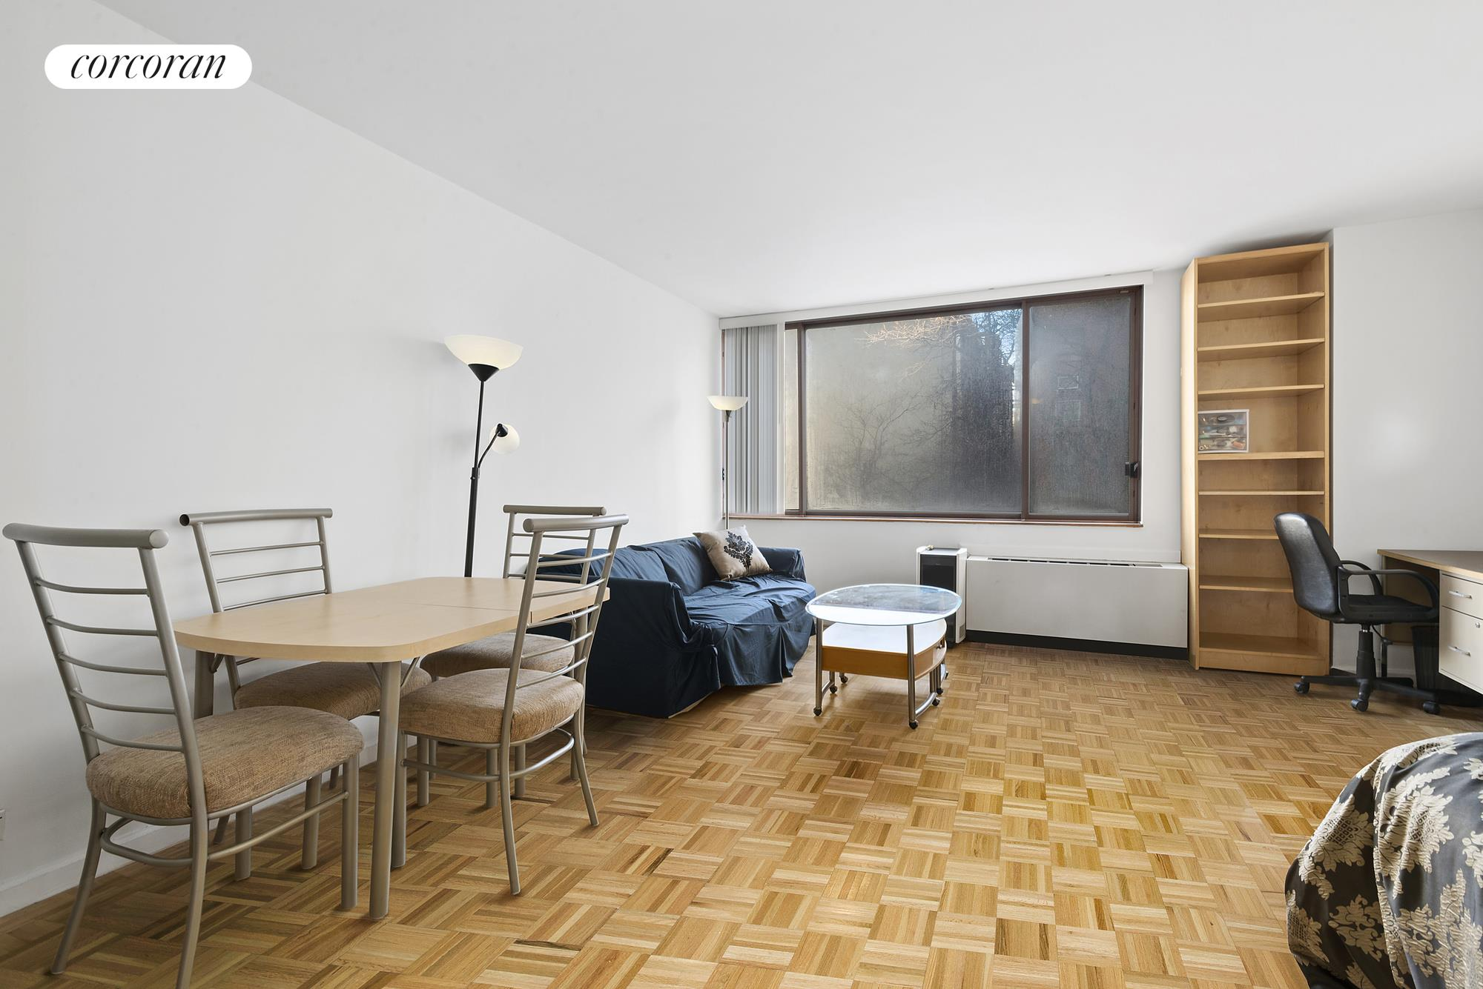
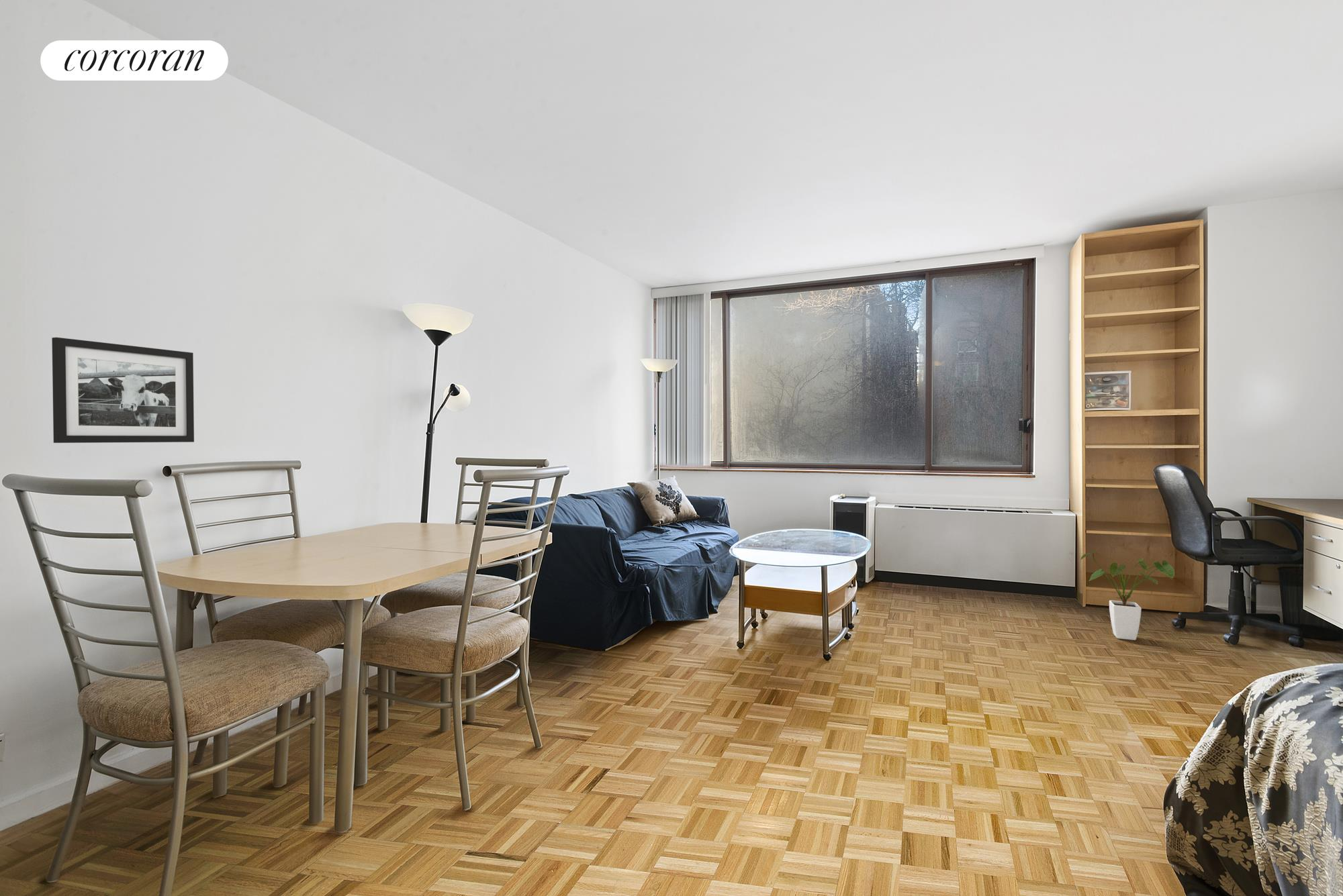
+ picture frame [51,337,195,444]
+ house plant [1080,550,1175,641]
